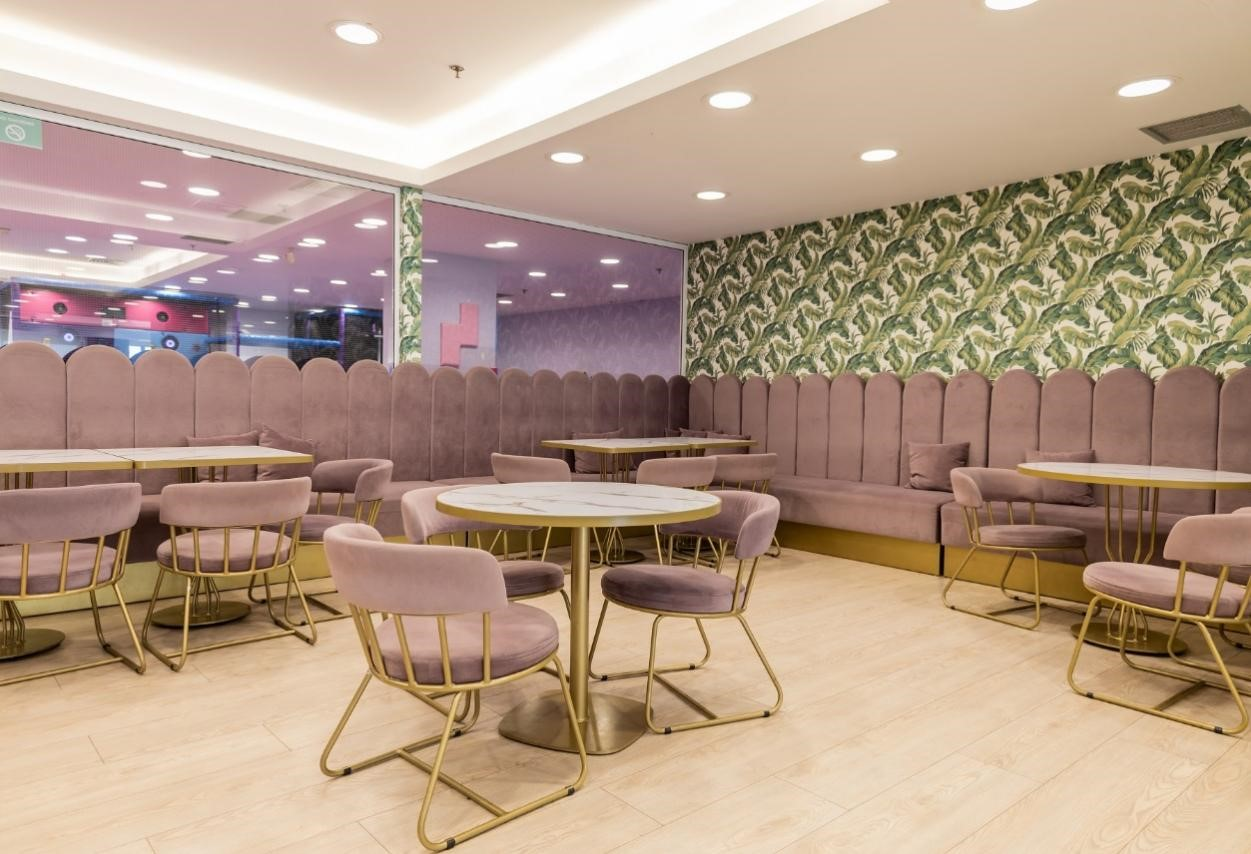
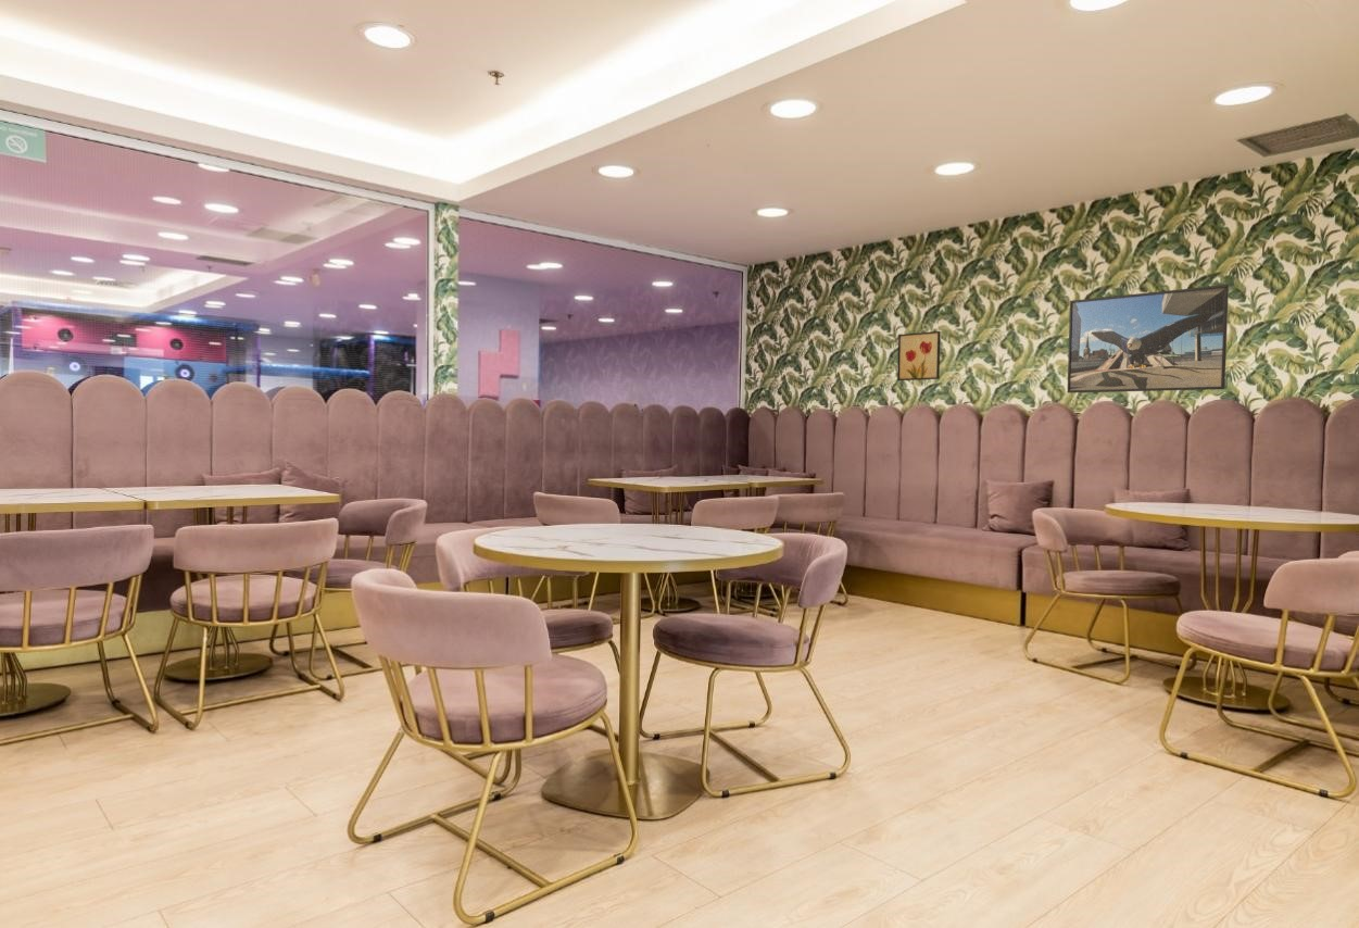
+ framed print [1067,284,1230,394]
+ wall art [896,330,942,381]
